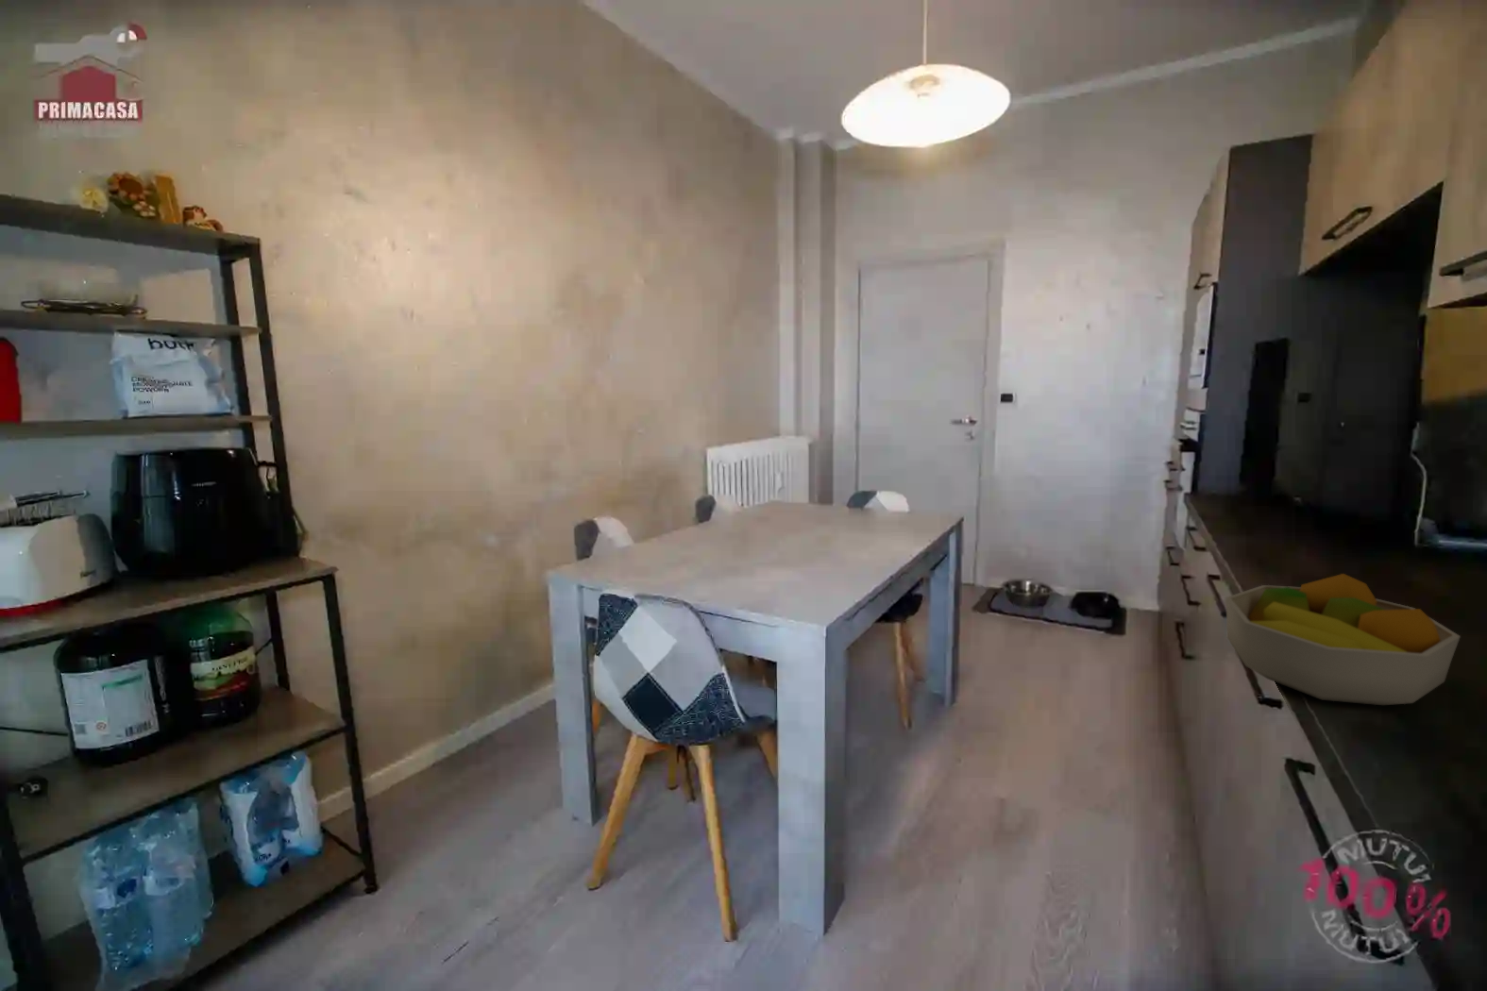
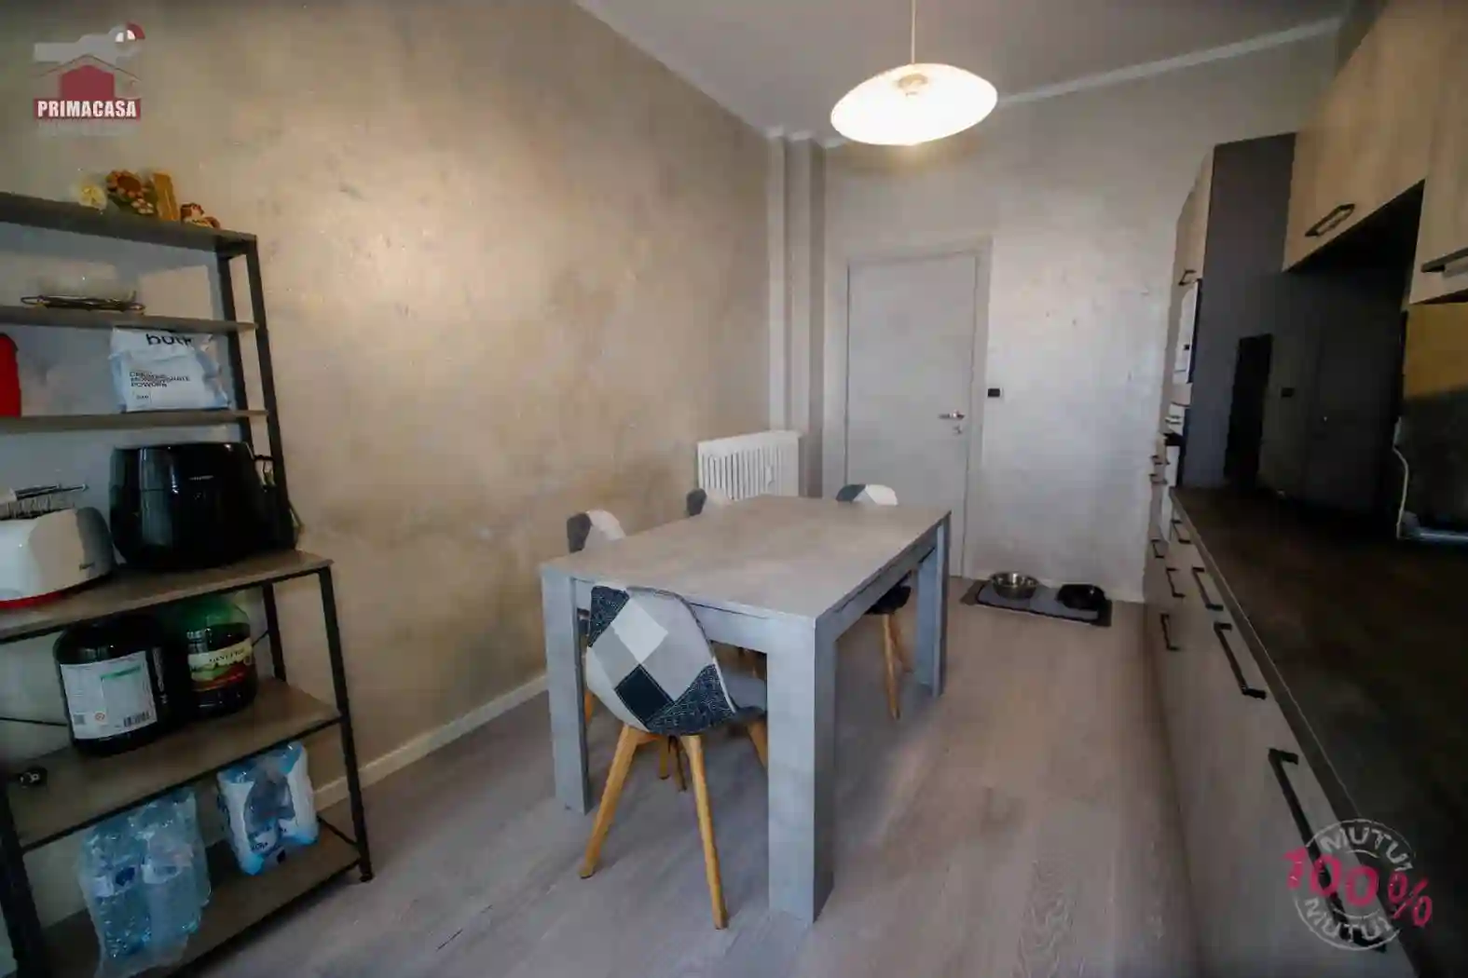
- fruit bowl [1225,573,1462,706]
